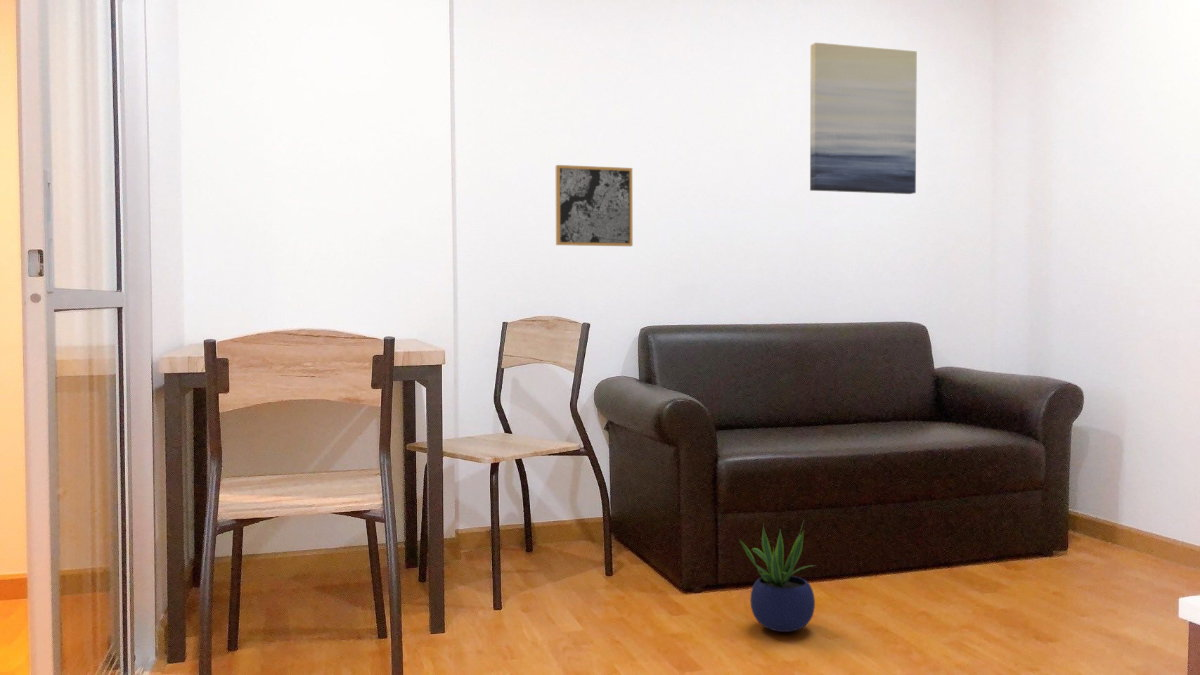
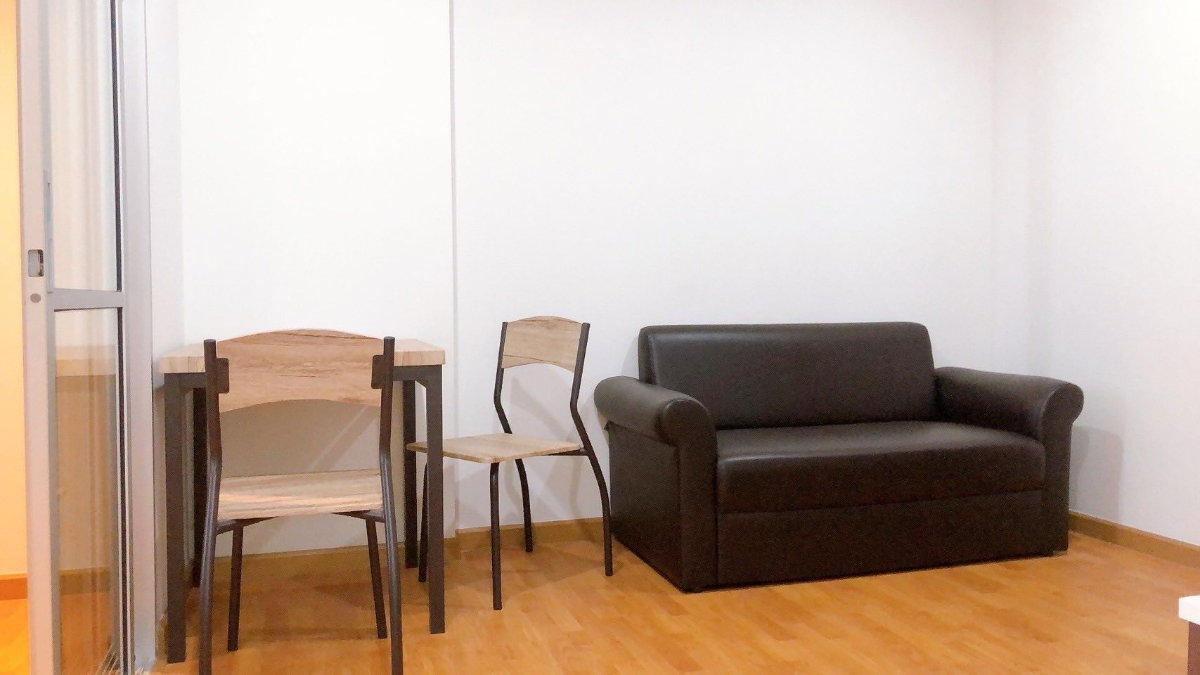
- wall art [555,164,634,247]
- wall art [809,41,918,195]
- potted plant [737,520,818,633]
